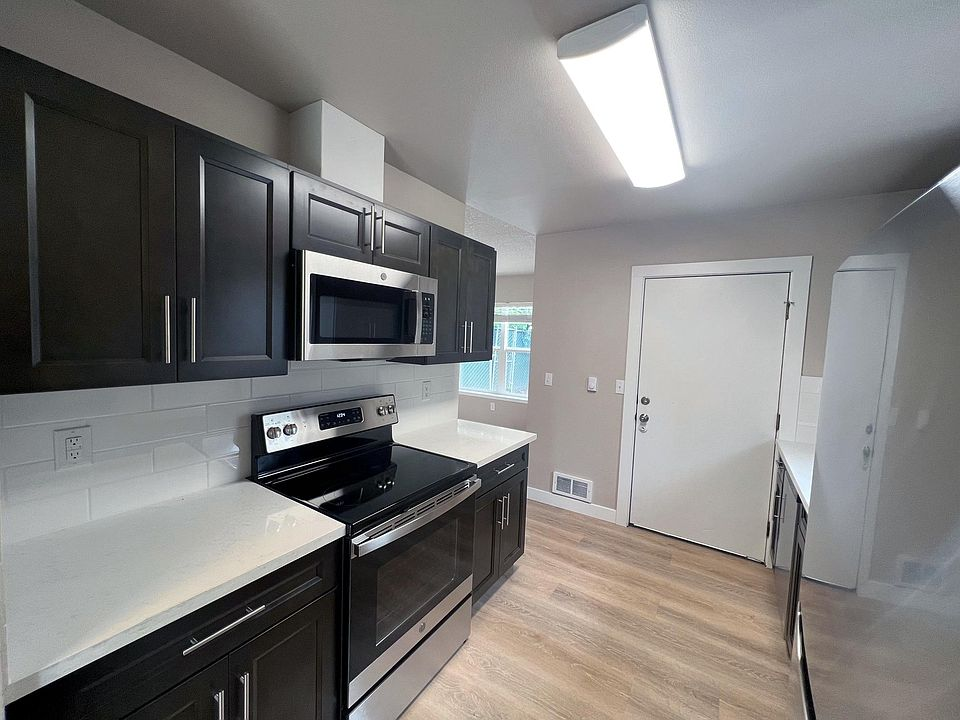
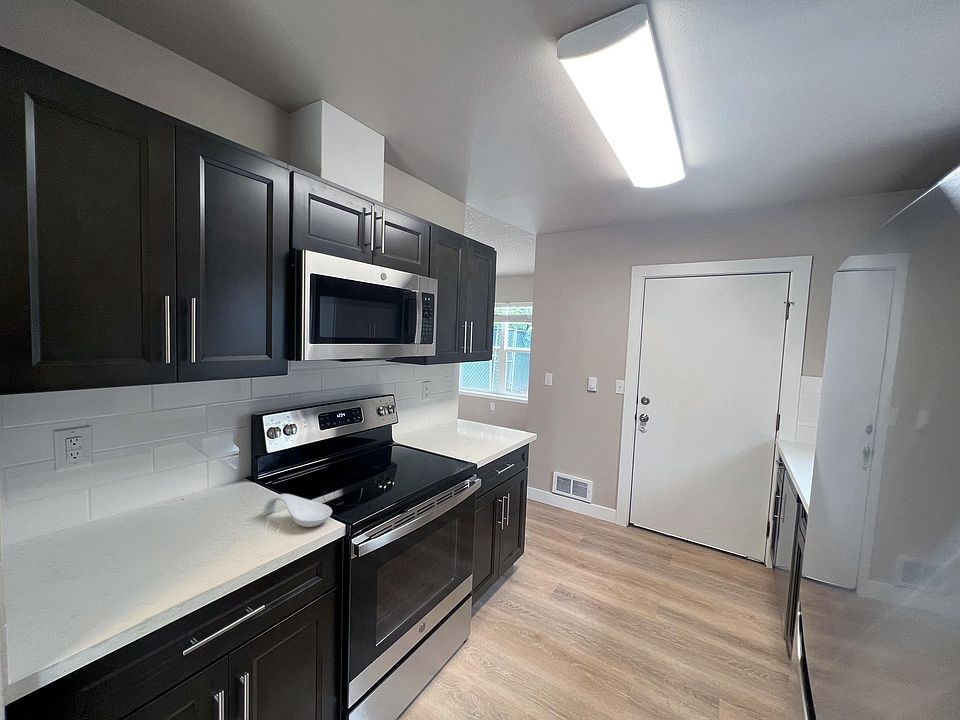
+ spoon rest [262,493,333,528]
